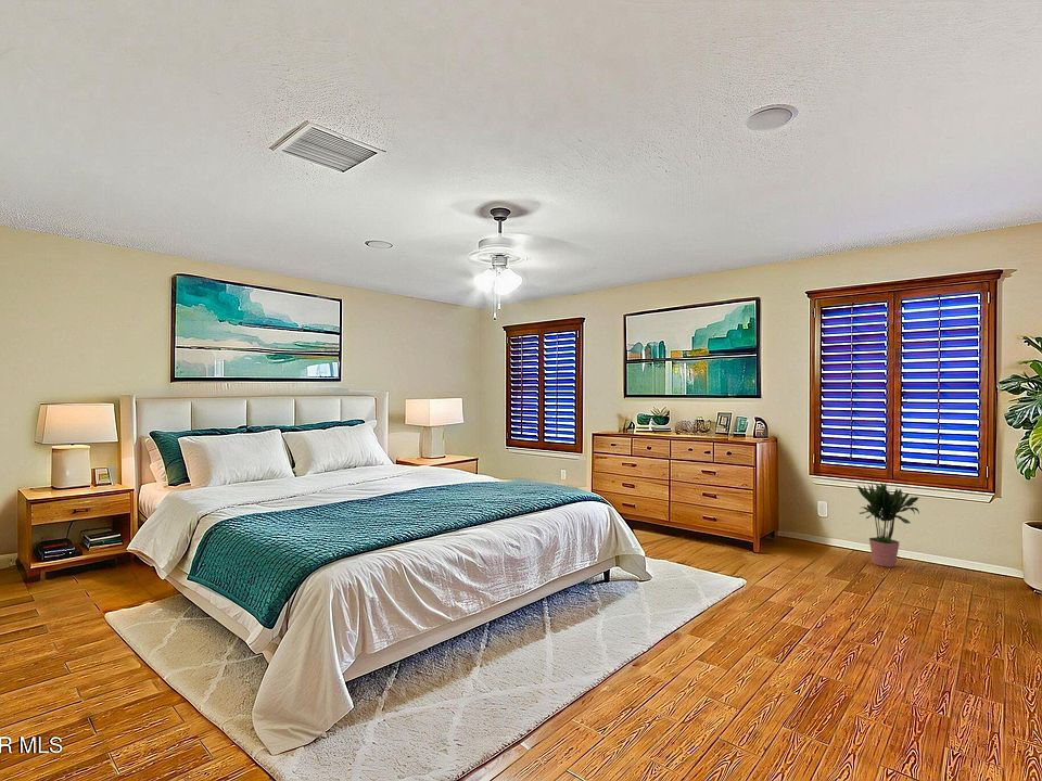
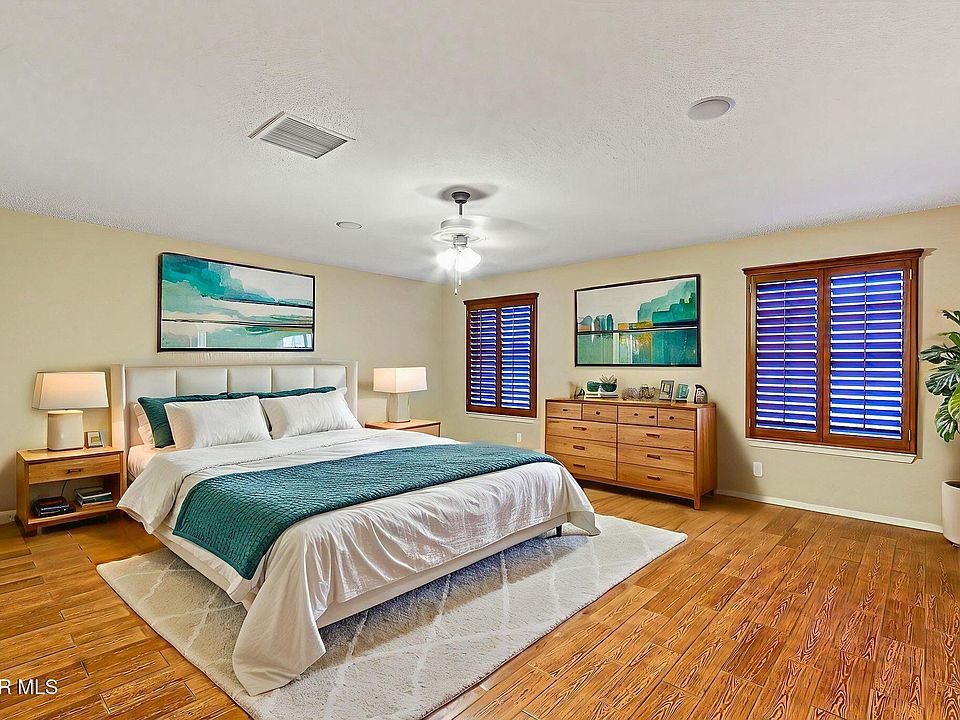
- potted plant [856,482,920,568]
